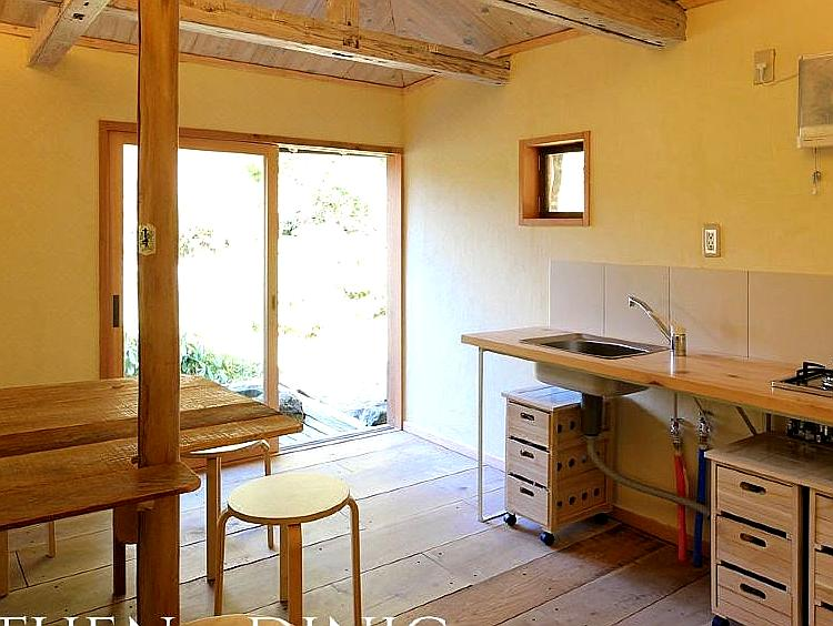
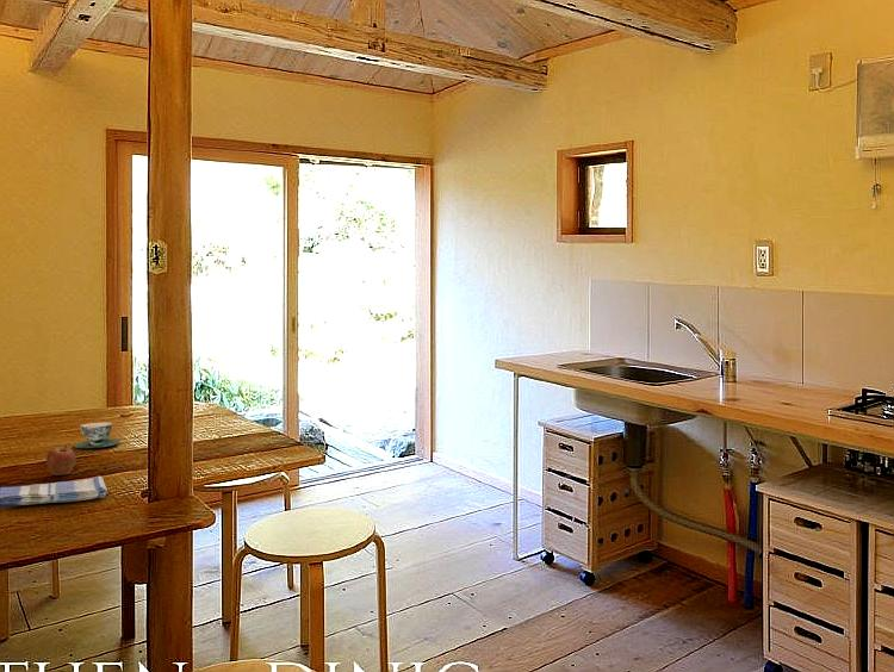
+ teacup [73,422,122,449]
+ fruit [45,444,76,477]
+ dish towel [0,475,108,509]
